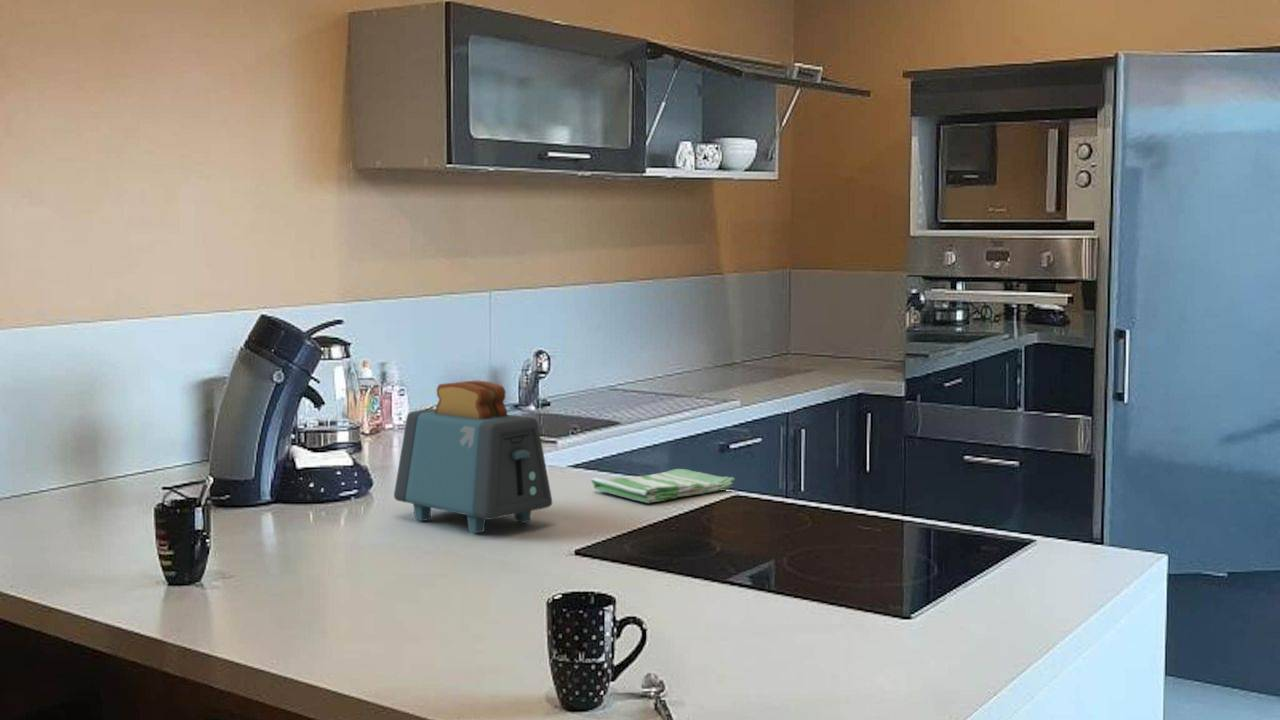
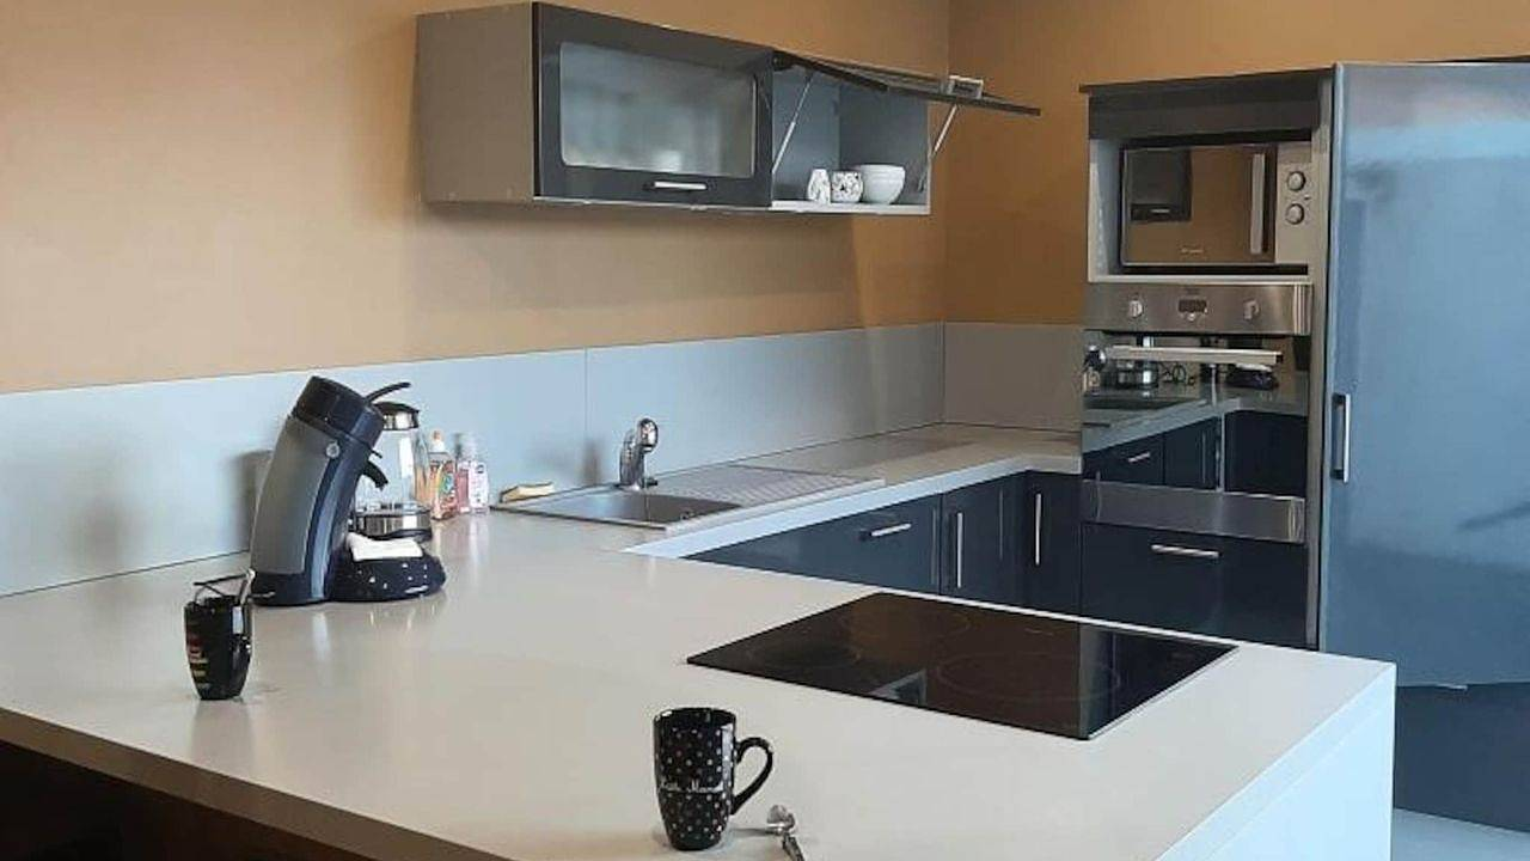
- toaster [393,380,553,534]
- dish towel [590,468,736,504]
